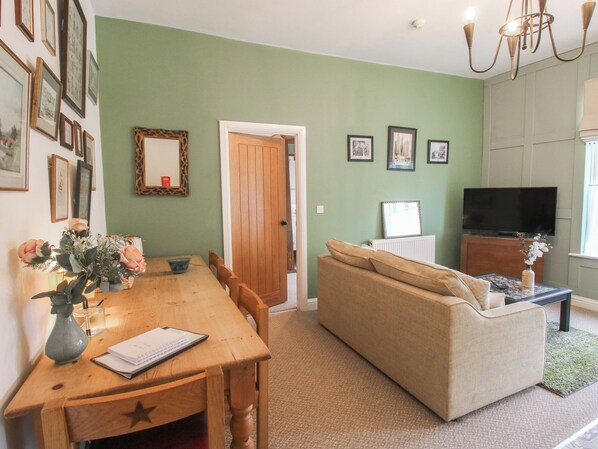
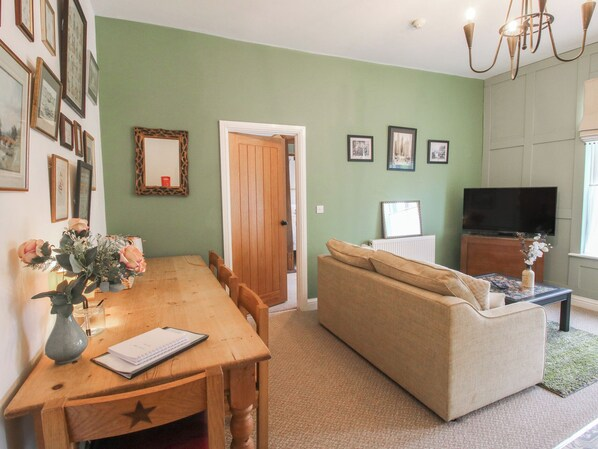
- bowl [166,256,193,274]
